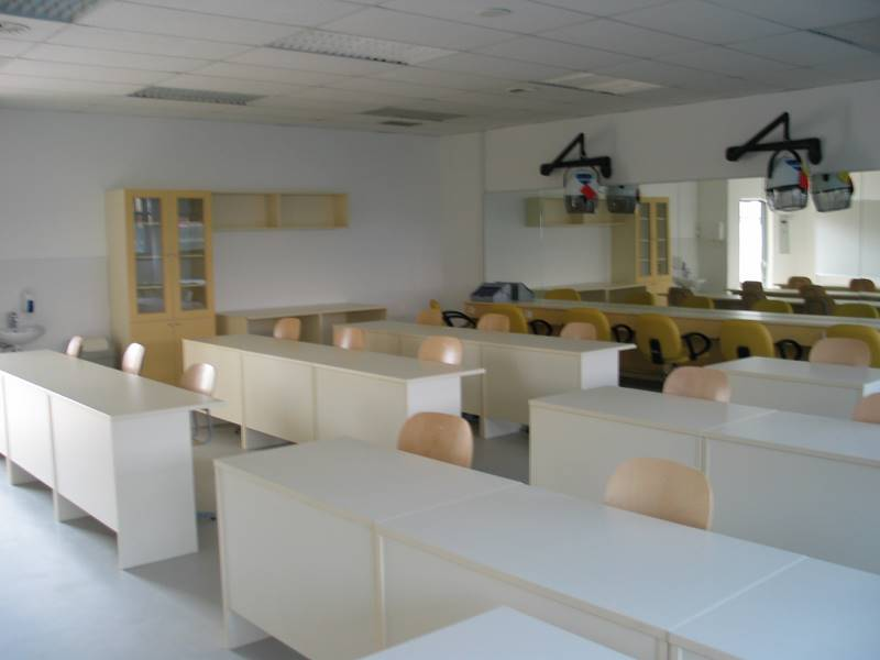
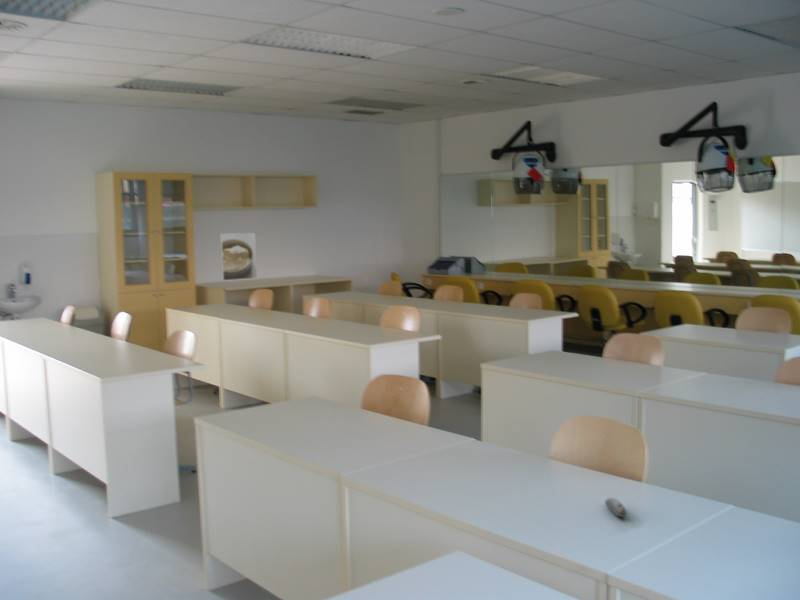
+ computer mouse [604,497,628,518]
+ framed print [219,232,258,282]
